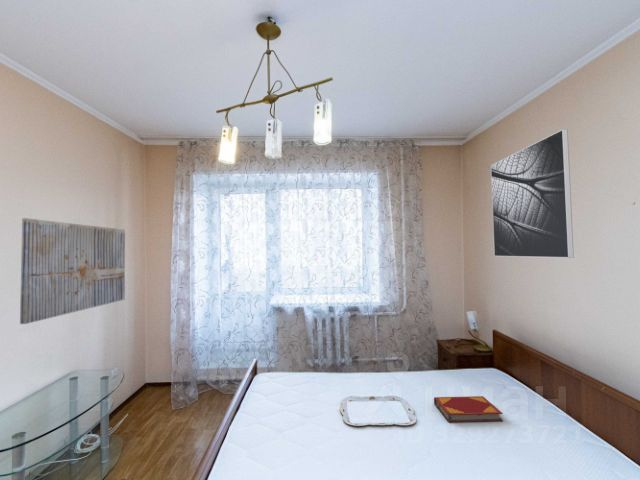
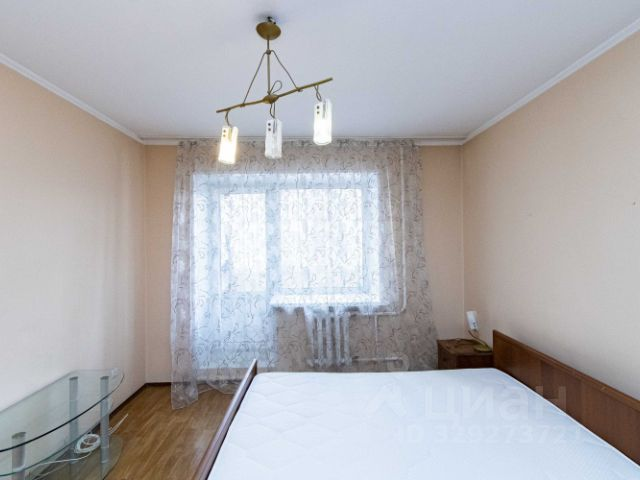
- wall art [19,217,126,325]
- hardback book [433,395,504,423]
- serving tray [339,395,417,427]
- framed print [490,128,575,259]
